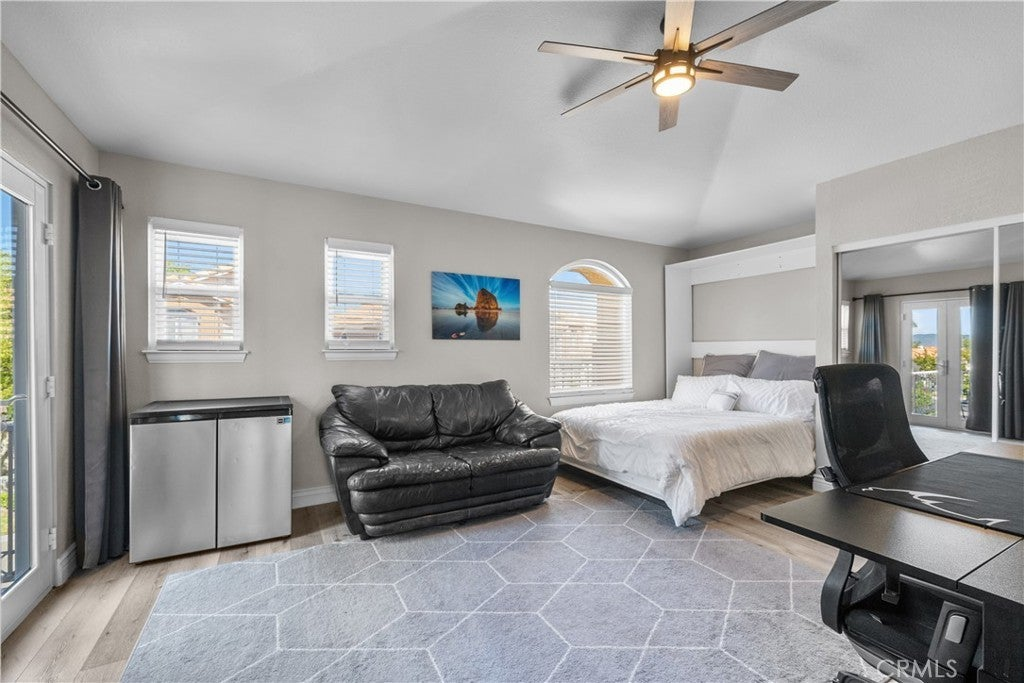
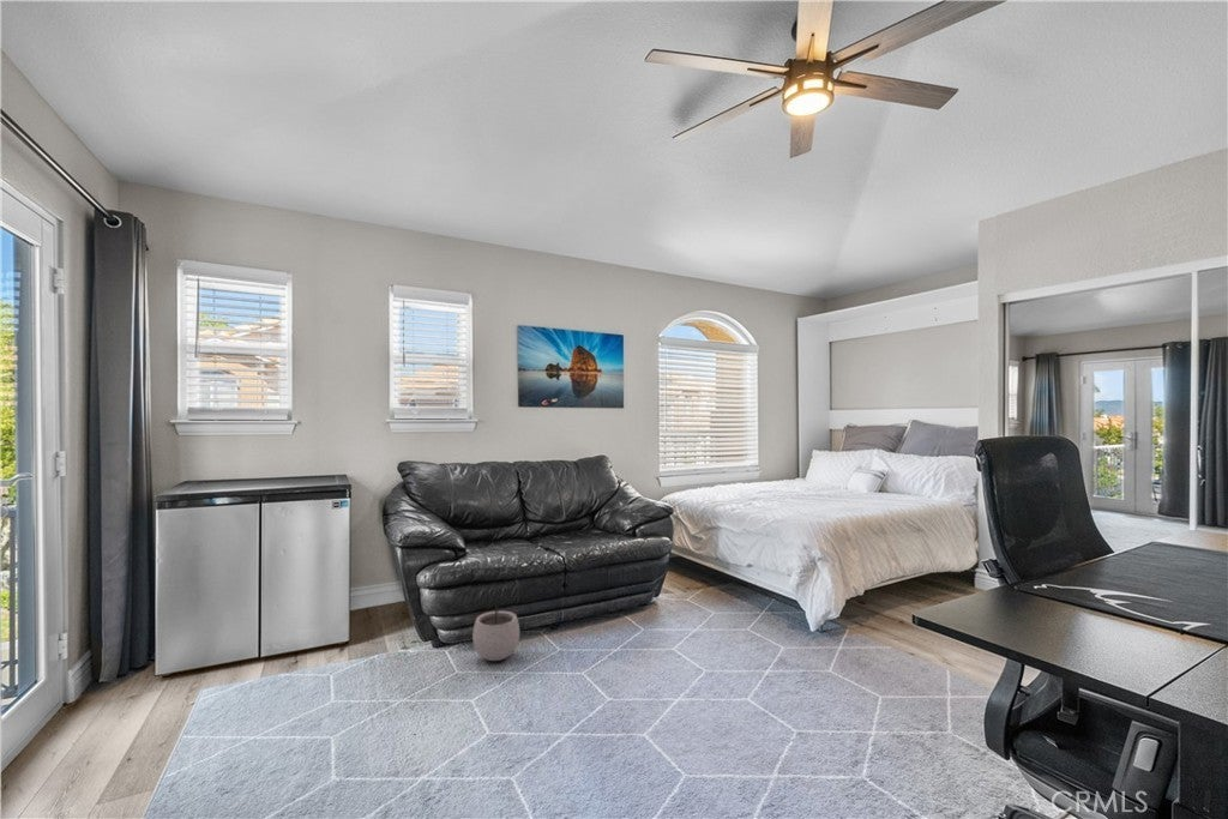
+ plant pot [471,598,520,662]
